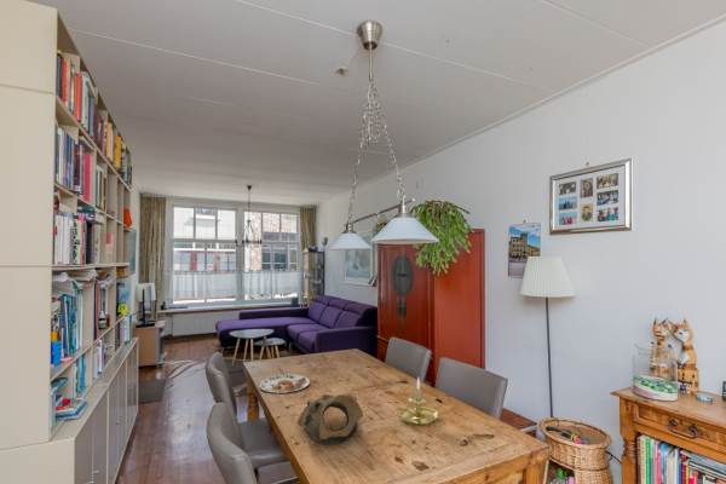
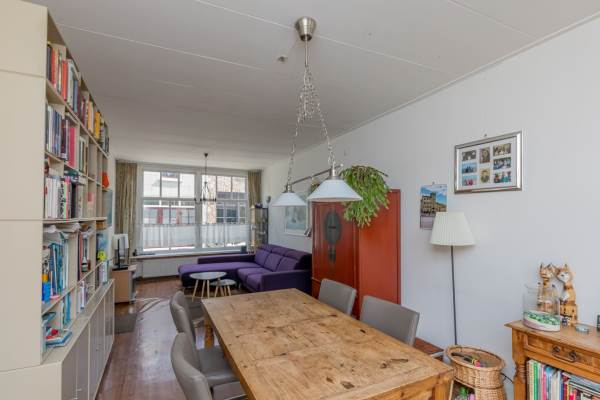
- decorative bowl [296,393,364,445]
- plate [258,373,311,394]
- candle holder [393,376,439,426]
